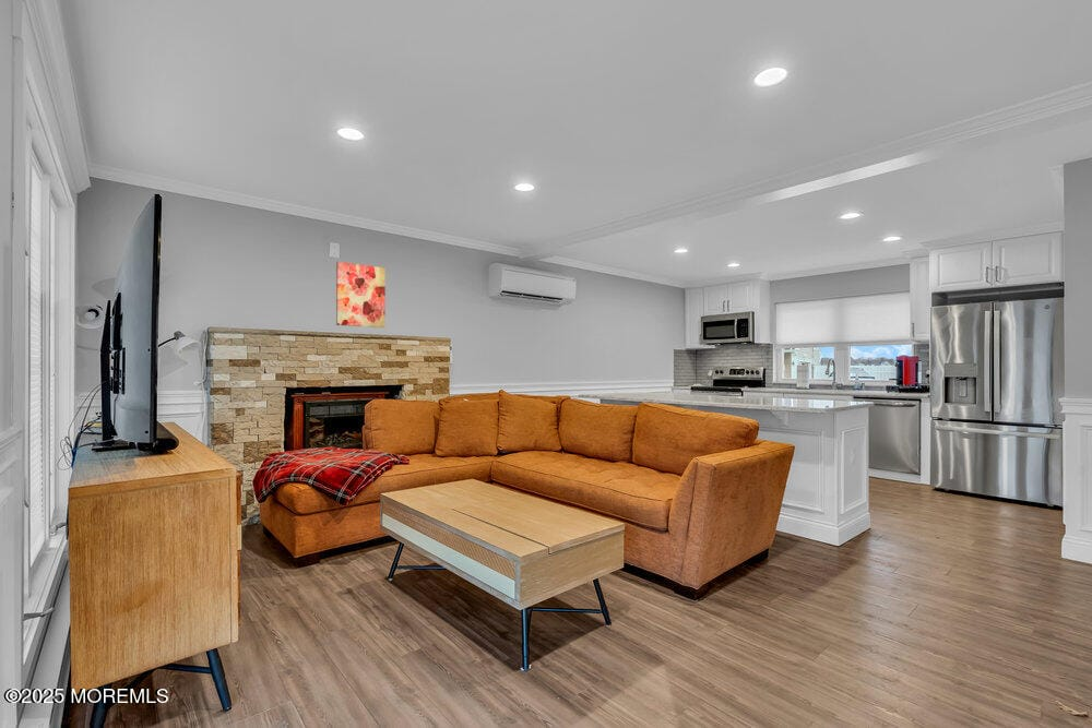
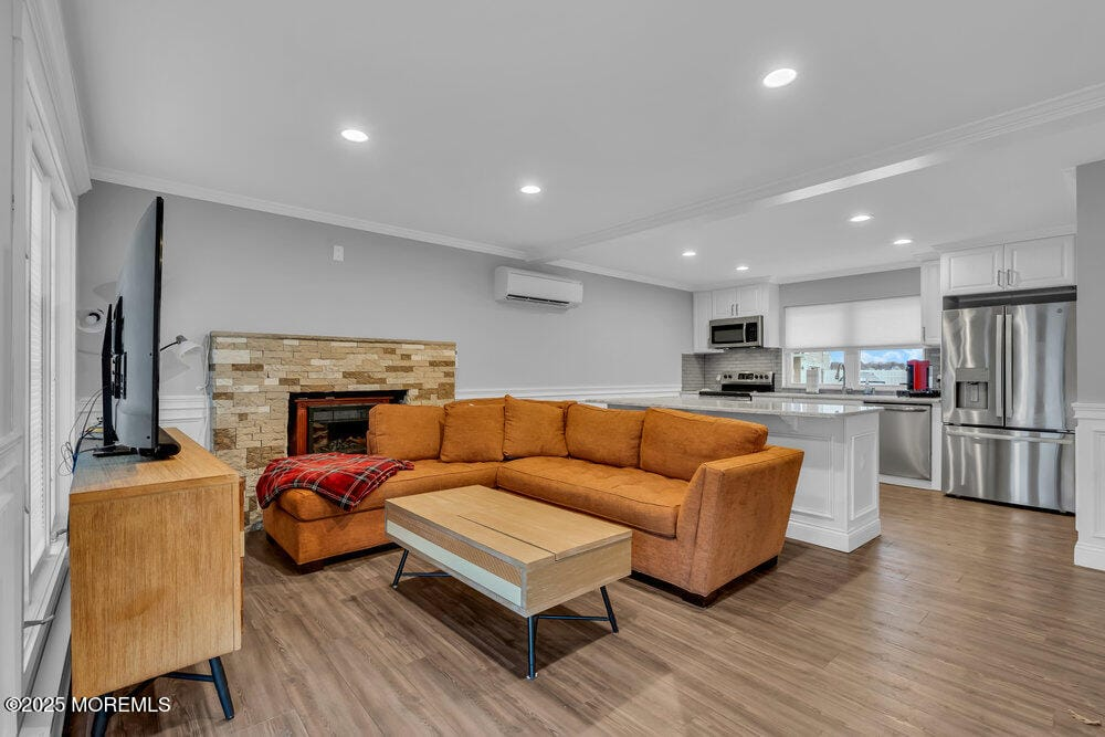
- wall art [335,261,387,329]
